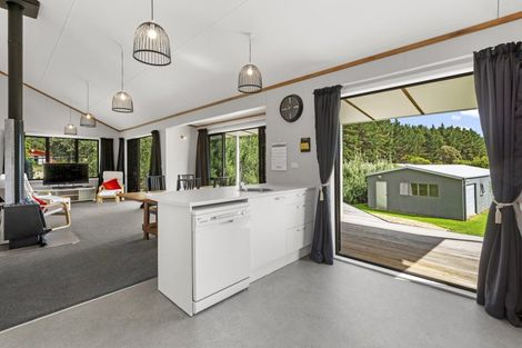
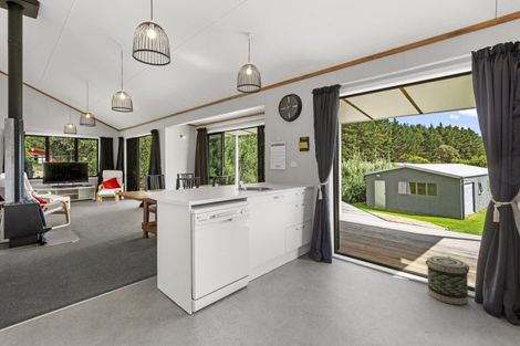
+ basket [424,255,470,305]
